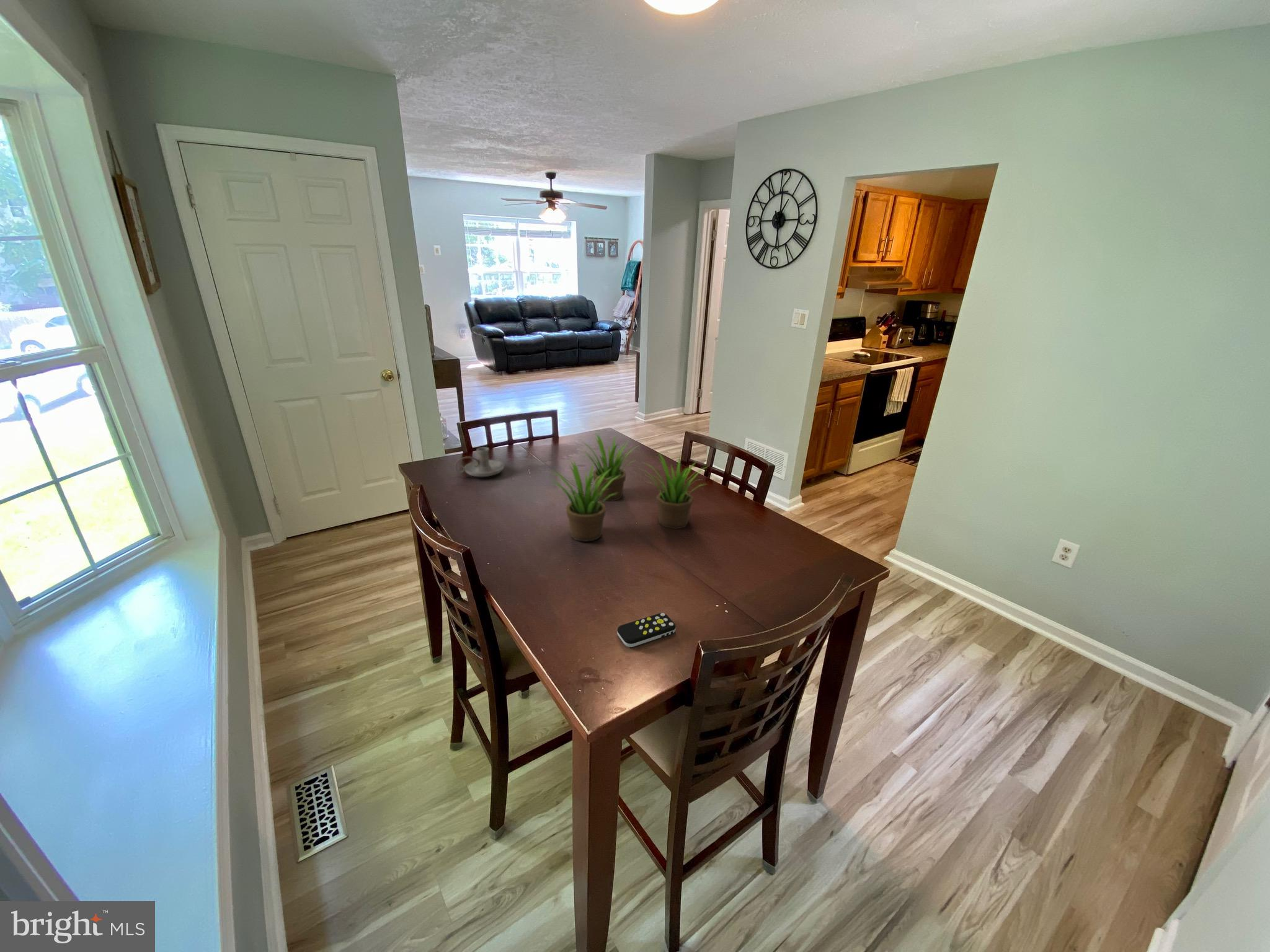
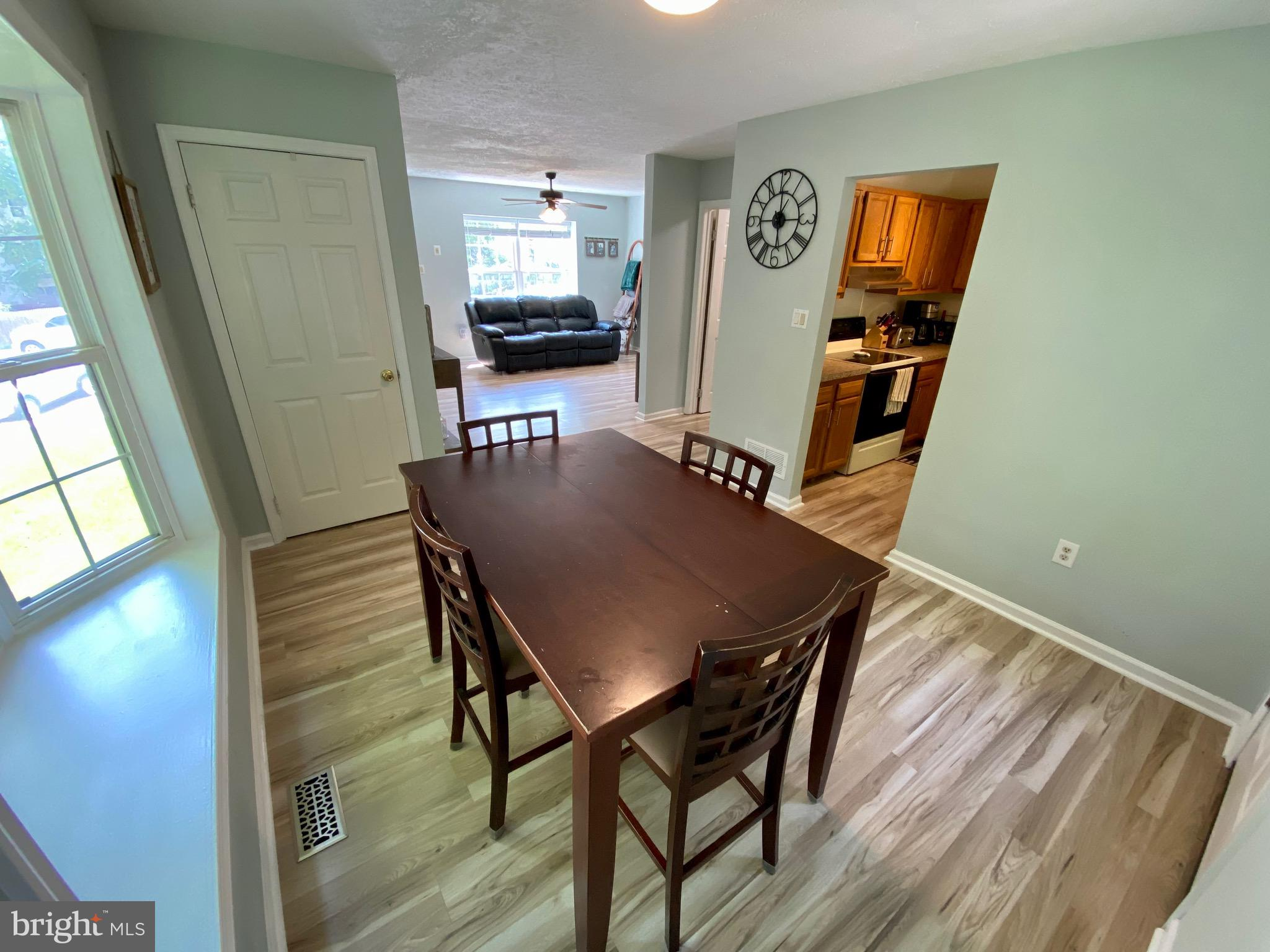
- plant [545,433,709,542]
- candle holder [454,446,505,477]
- remote control [616,612,677,648]
